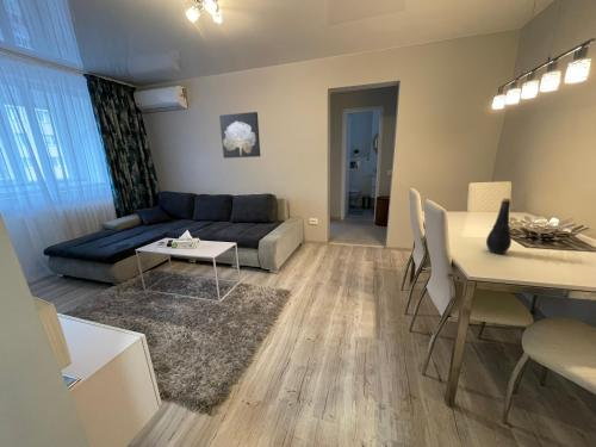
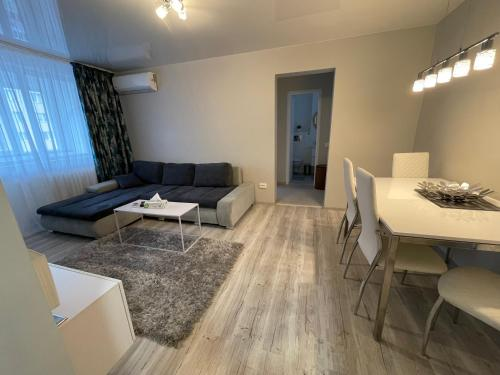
- bottle [485,197,513,255]
- wall art [218,111,261,159]
